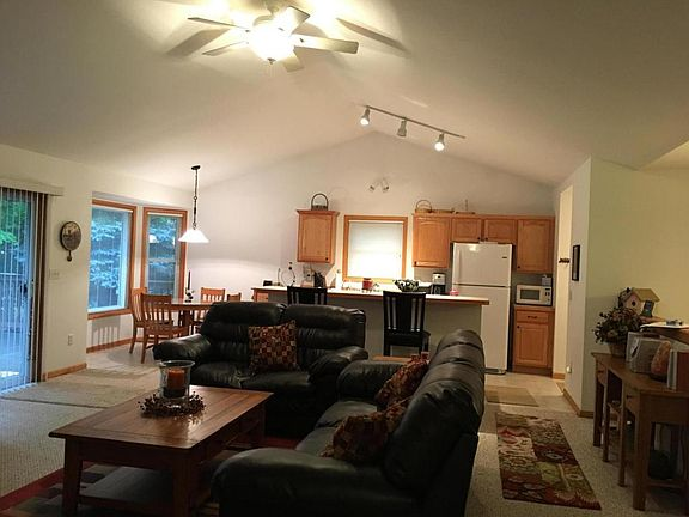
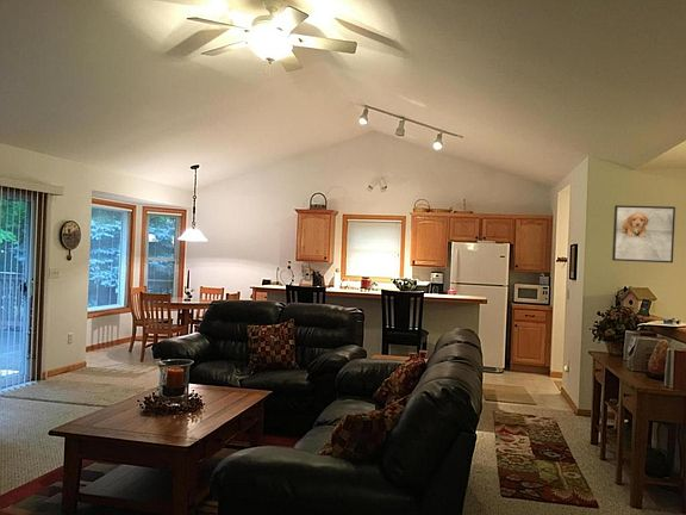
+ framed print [611,204,676,263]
